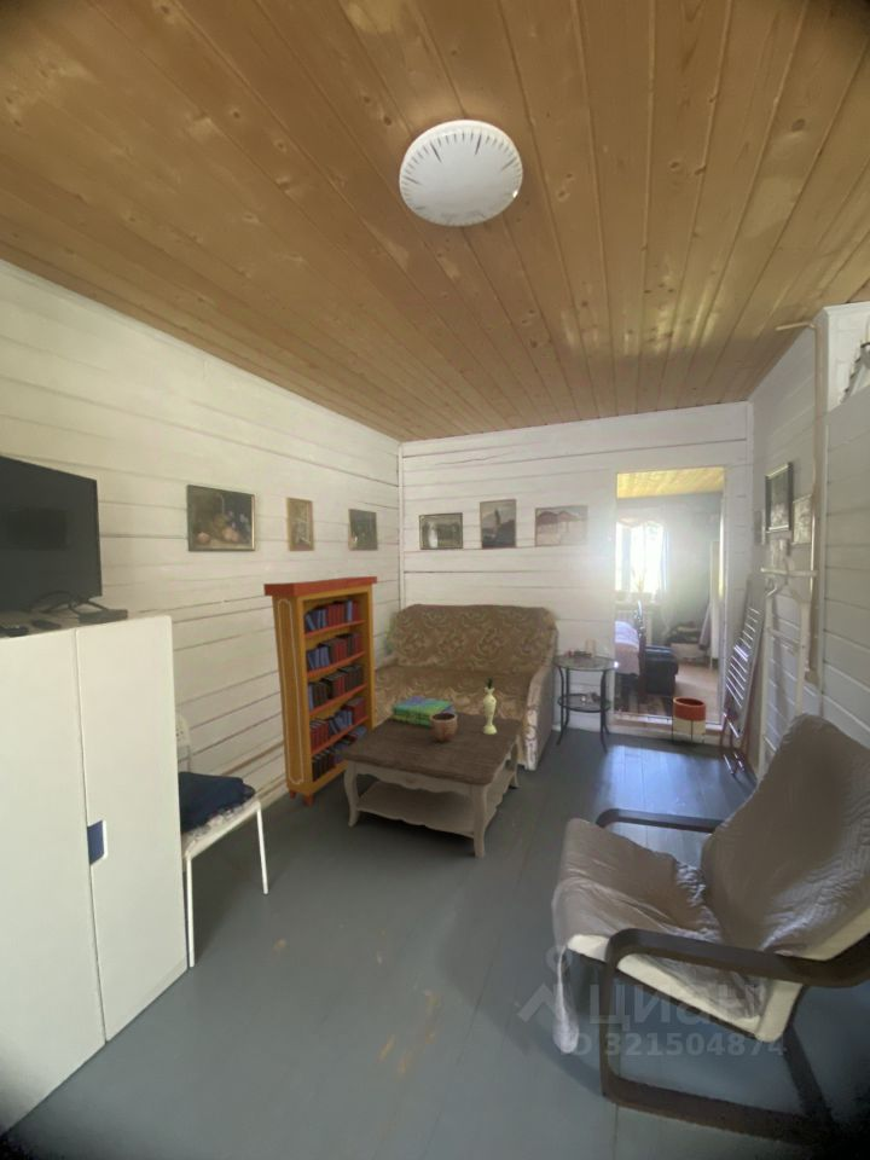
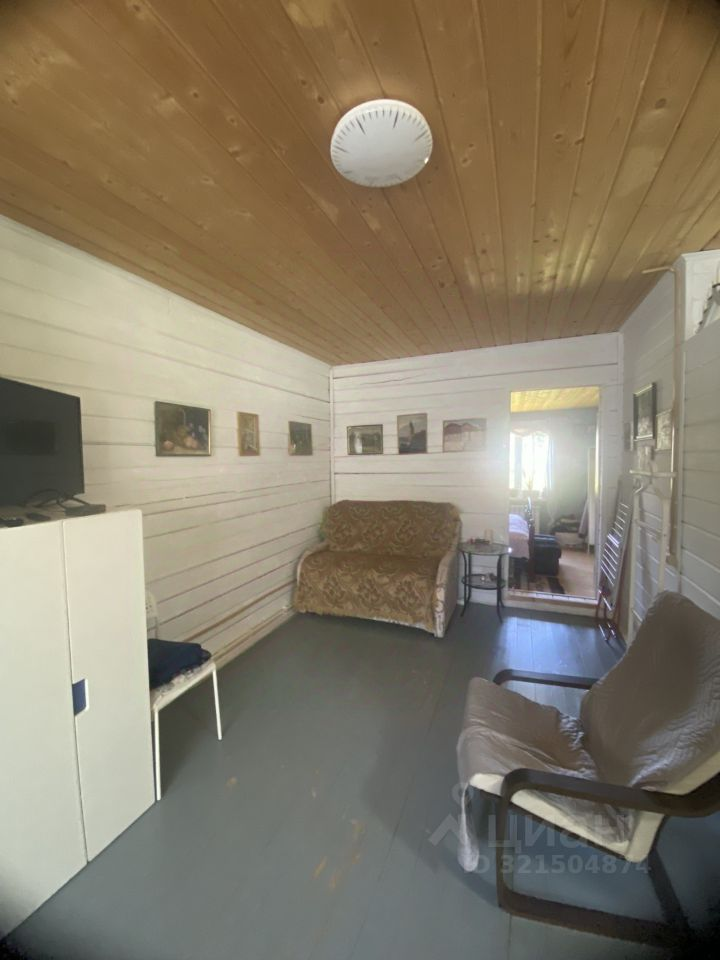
- planter [671,696,707,753]
- bookcase [262,575,378,807]
- coffee table [340,710,526,859]
- vase [477,675,504,735]
- decorative bowl [430,712,457,742]
- stack of books [390,695,457,727]
